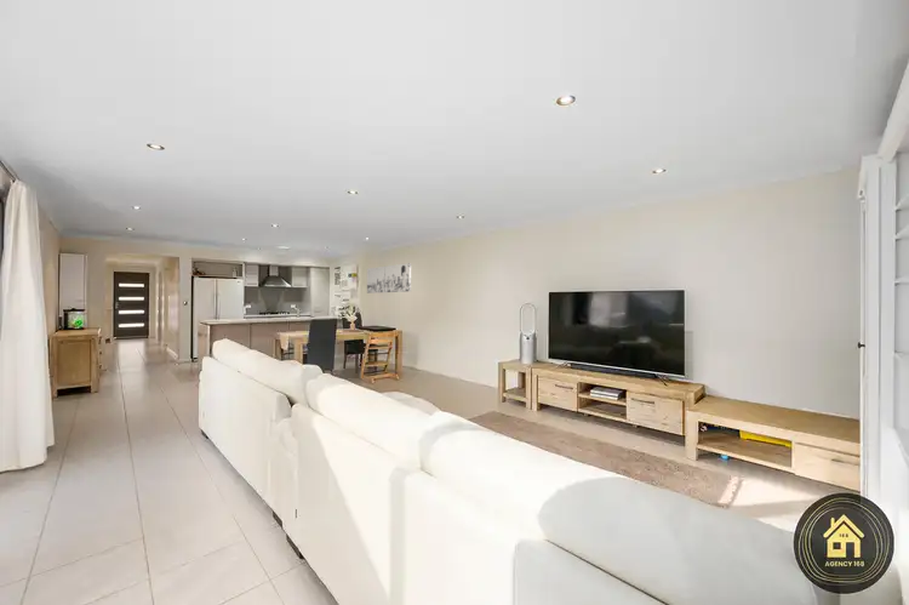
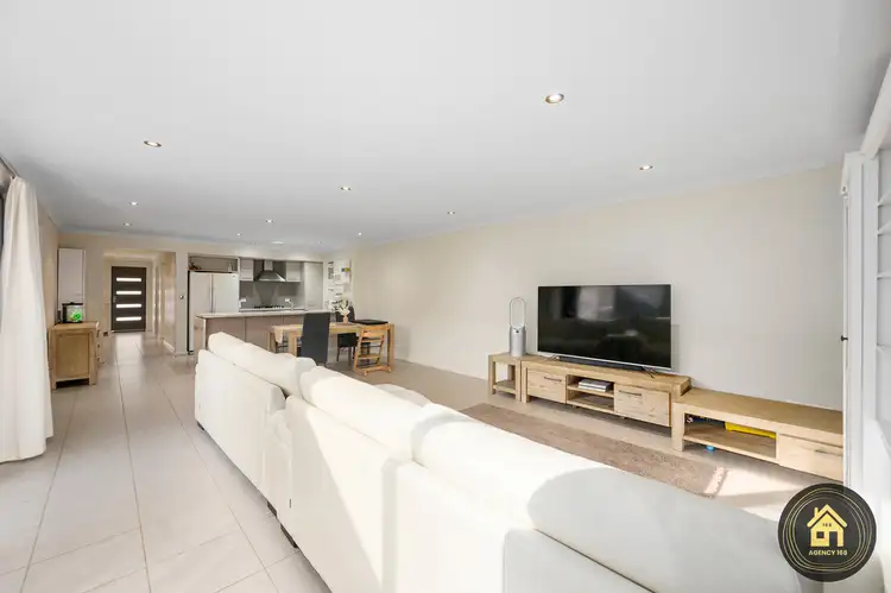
- wall art [366,262,412,295]
